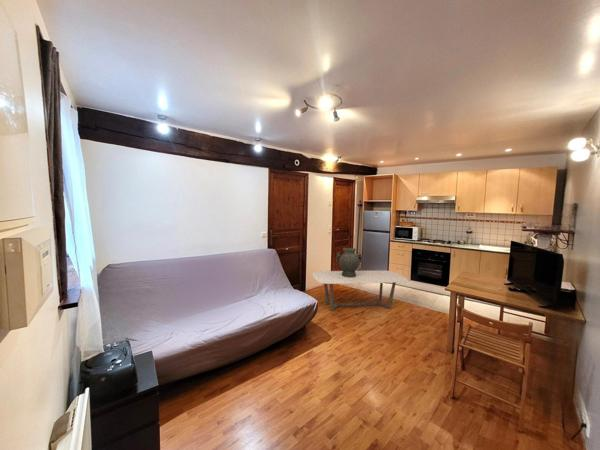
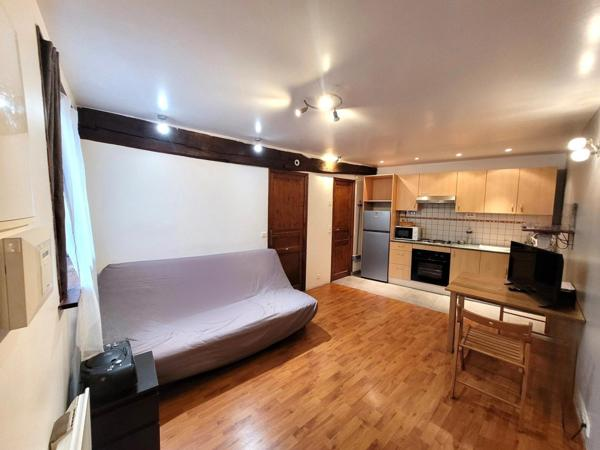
- decorative urn [335,247,364,277]
- coffee table [312,270,409,312]
